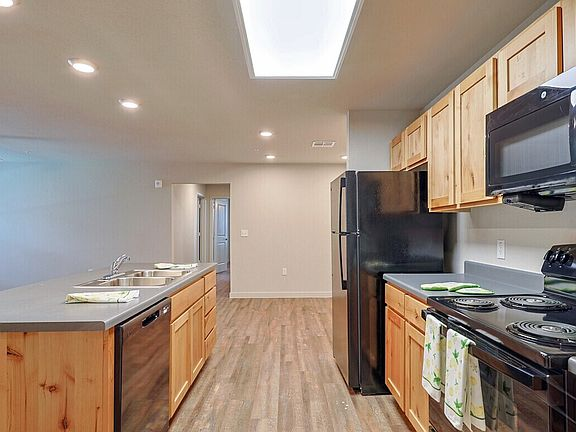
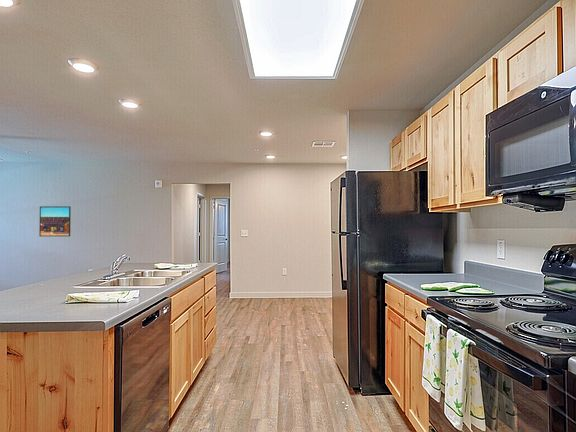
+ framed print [38,205,72,237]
